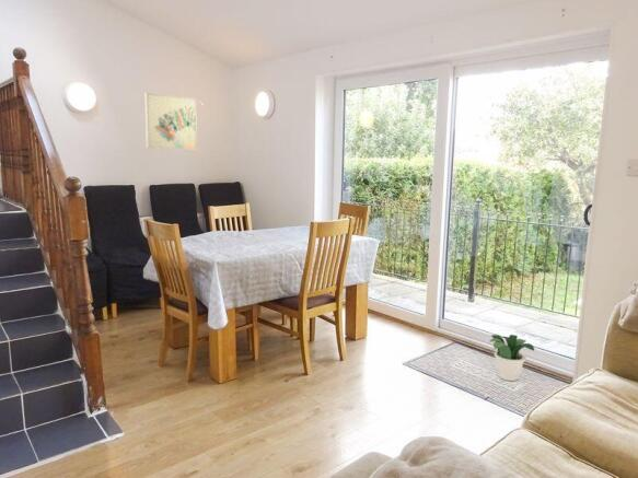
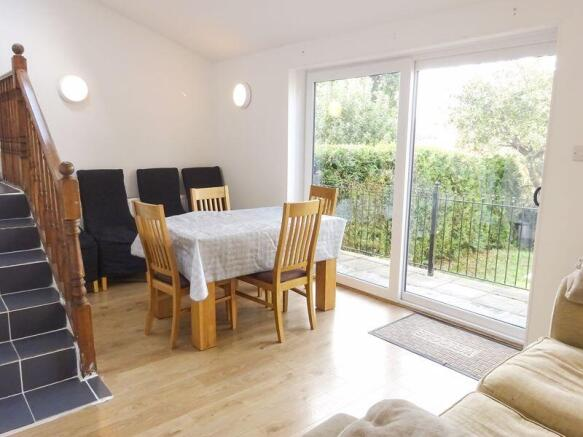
- wall art [144,92,198,151]
- potted plant [489,334,535,382]
